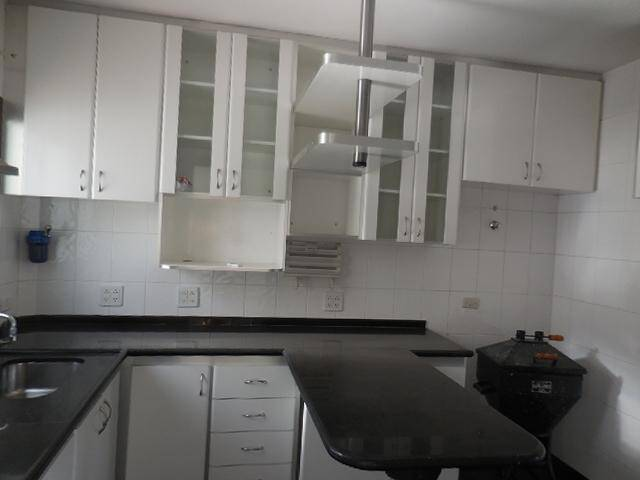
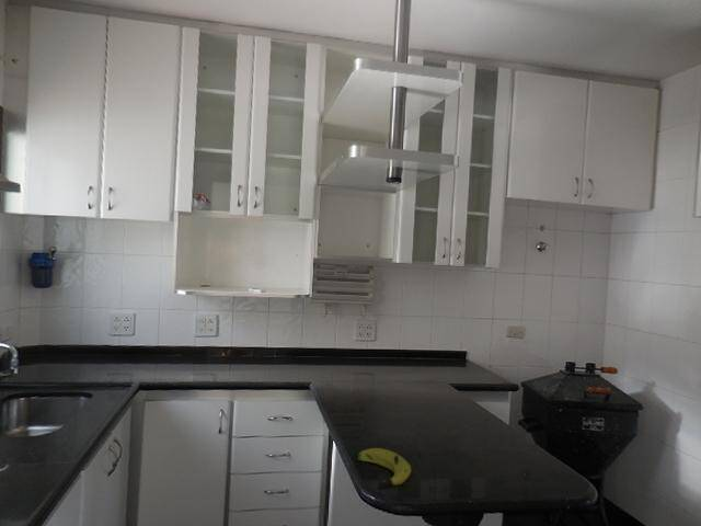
+ banana [355,447,412,489]
